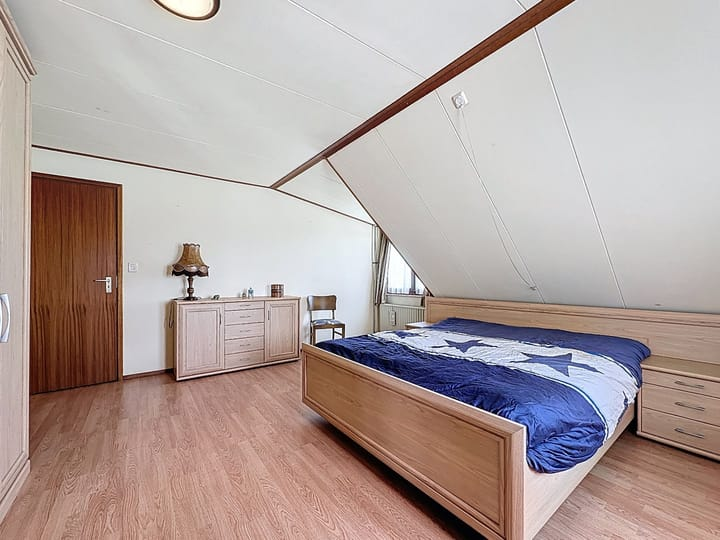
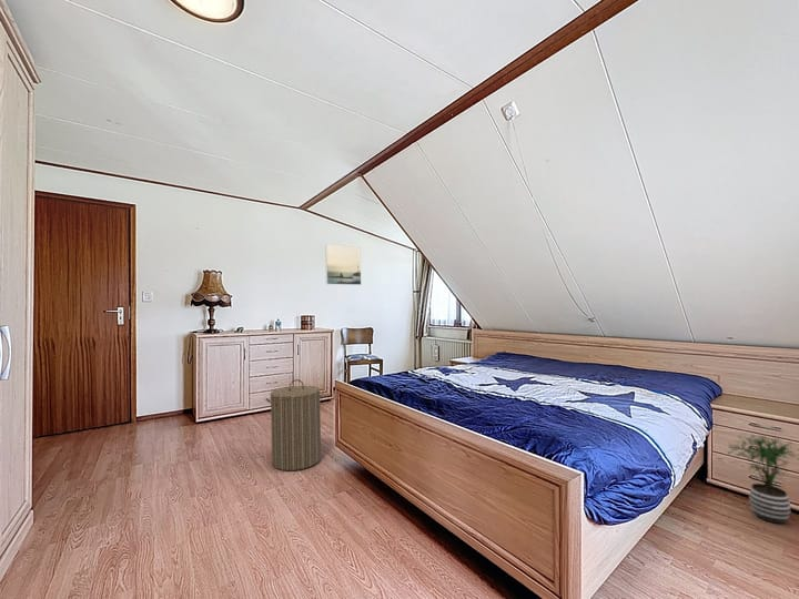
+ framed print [324,243,362,286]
+ laundry hamper [264,378,325,471]
+ potted plant [727,434,799,525]
